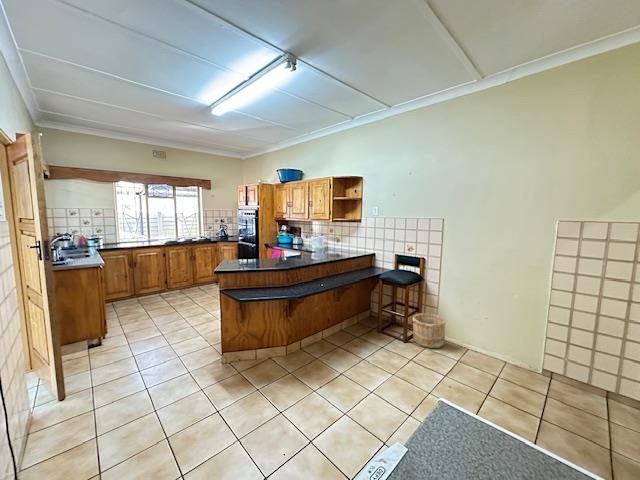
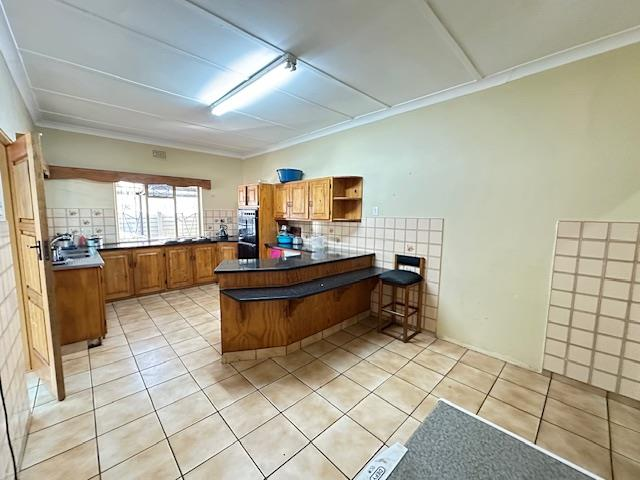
- wooden bucket [411,312,447,349]
